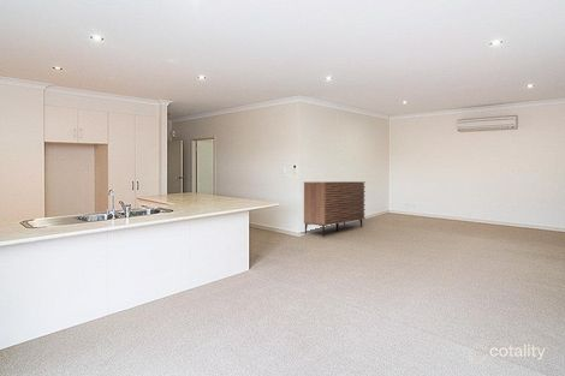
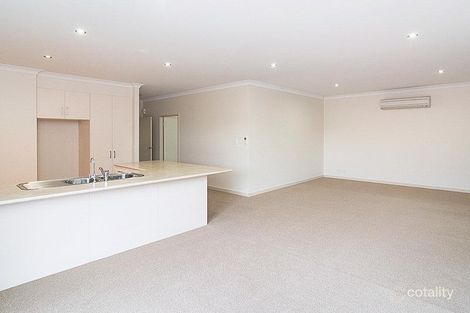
- sideboard [303,180,367,238]
